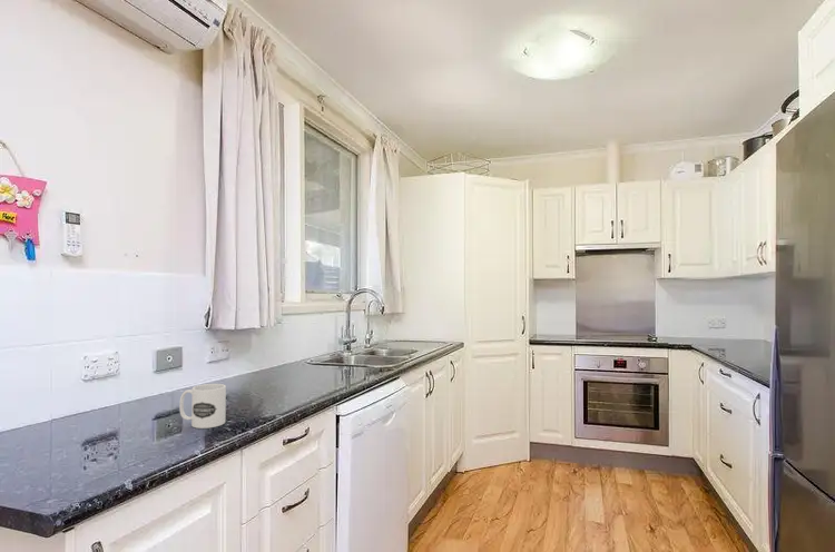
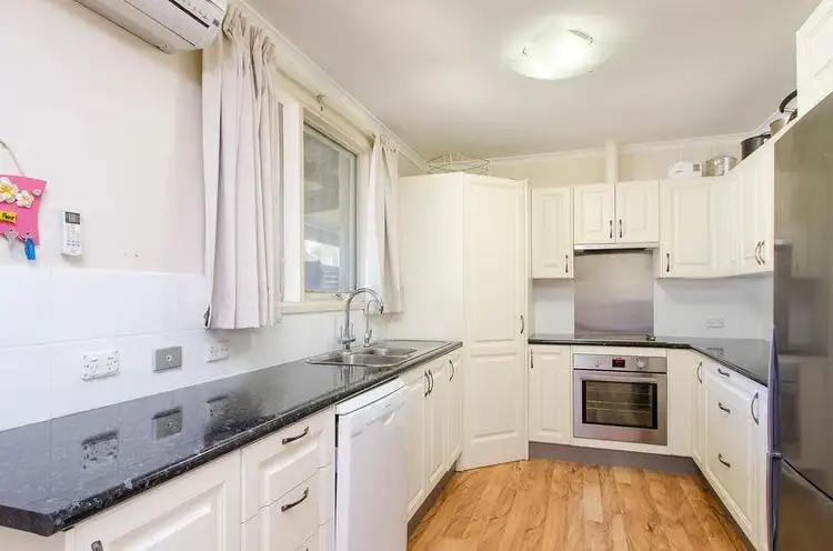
- mug [178,383,227,430]
